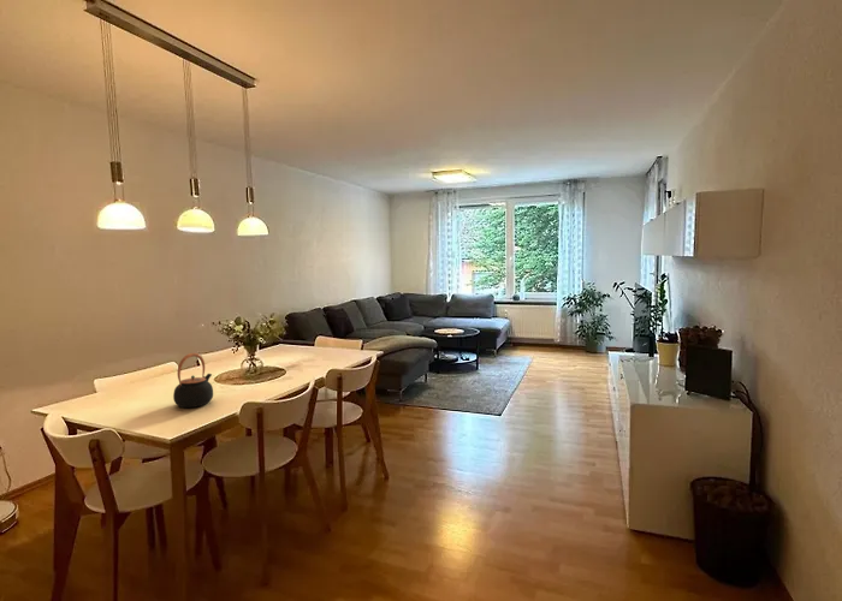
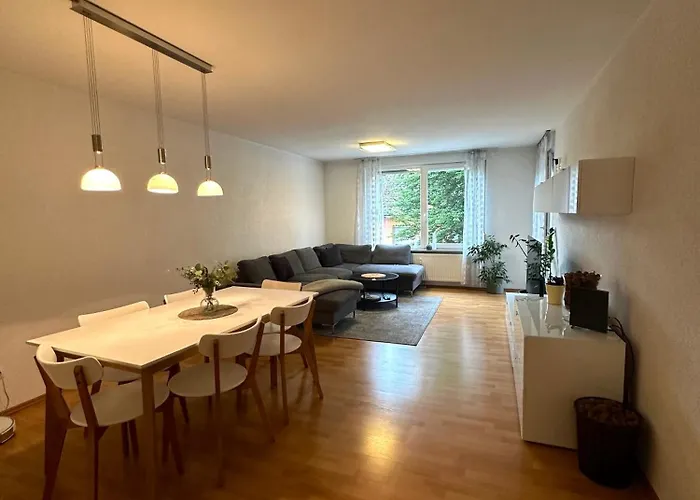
- teapot [172,352,214,409]
